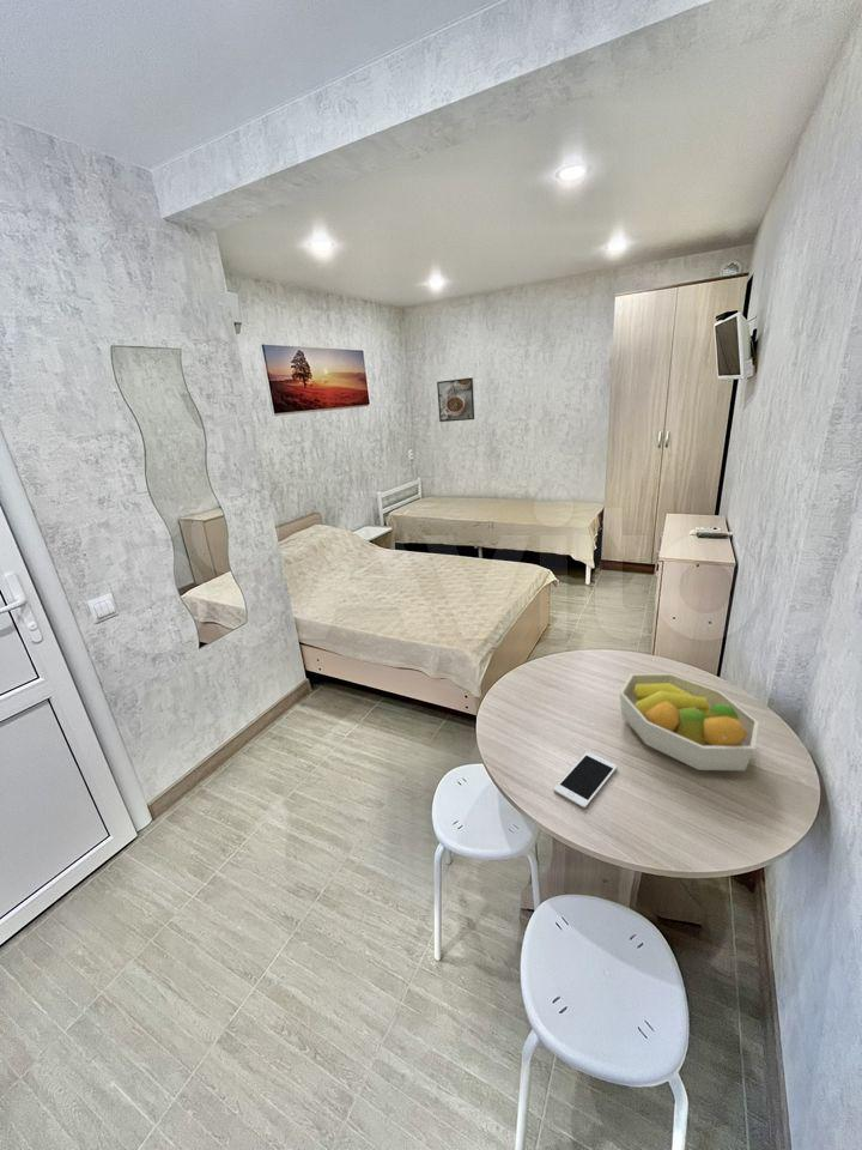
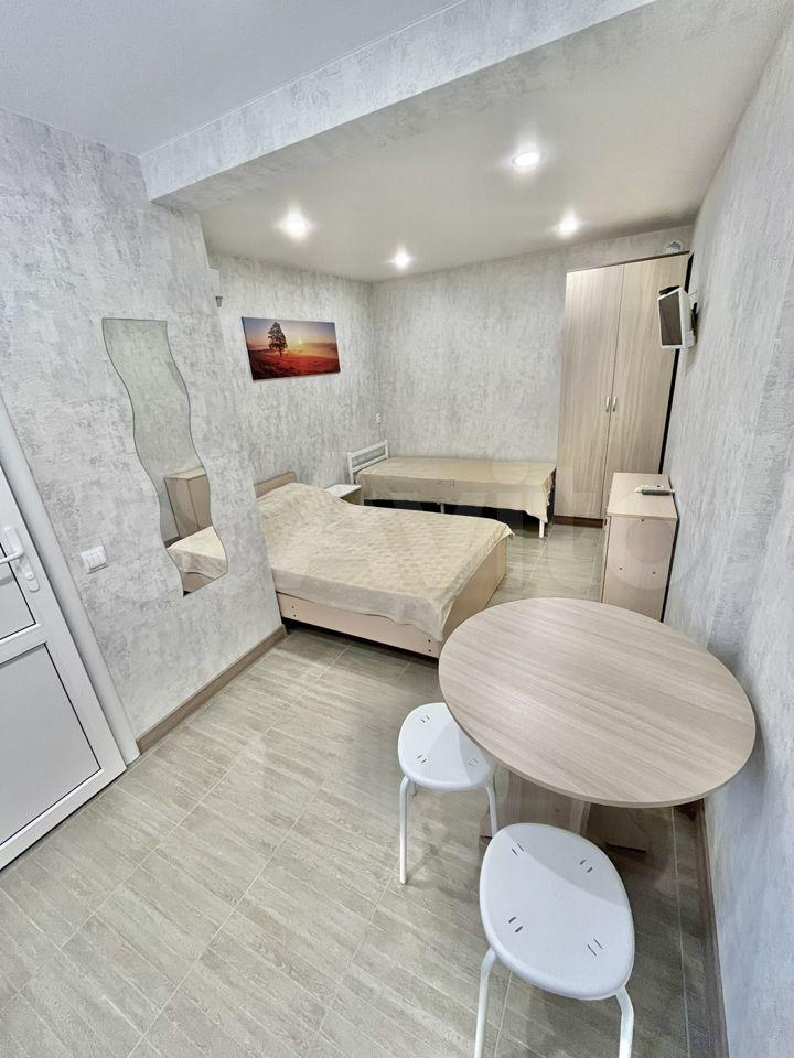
- cell phone [553,751,618,810]
- fruit bowl [619,672,760,771]
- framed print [436,376,475,423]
